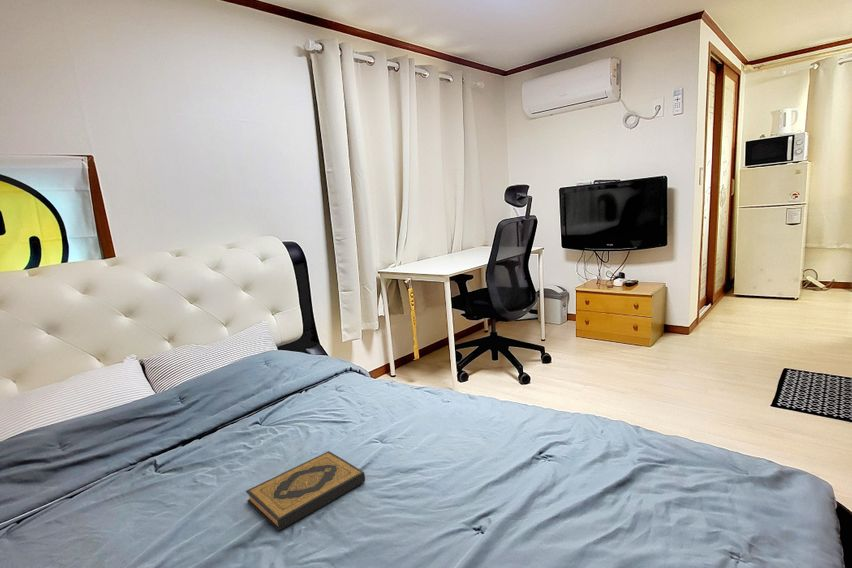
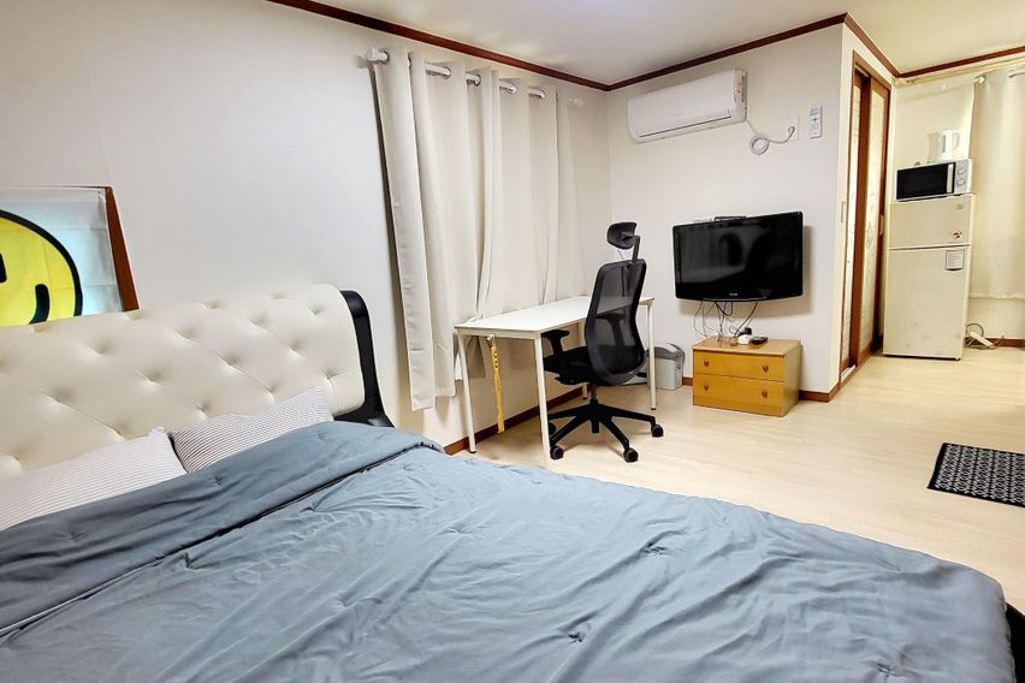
- hardback book [245,450,366,531]
